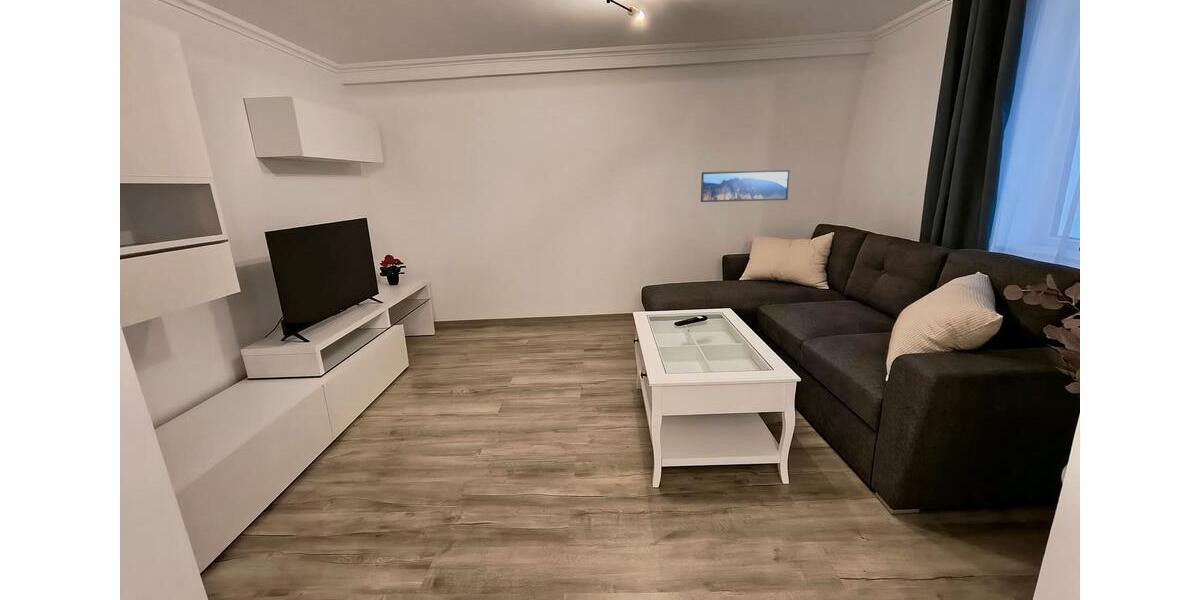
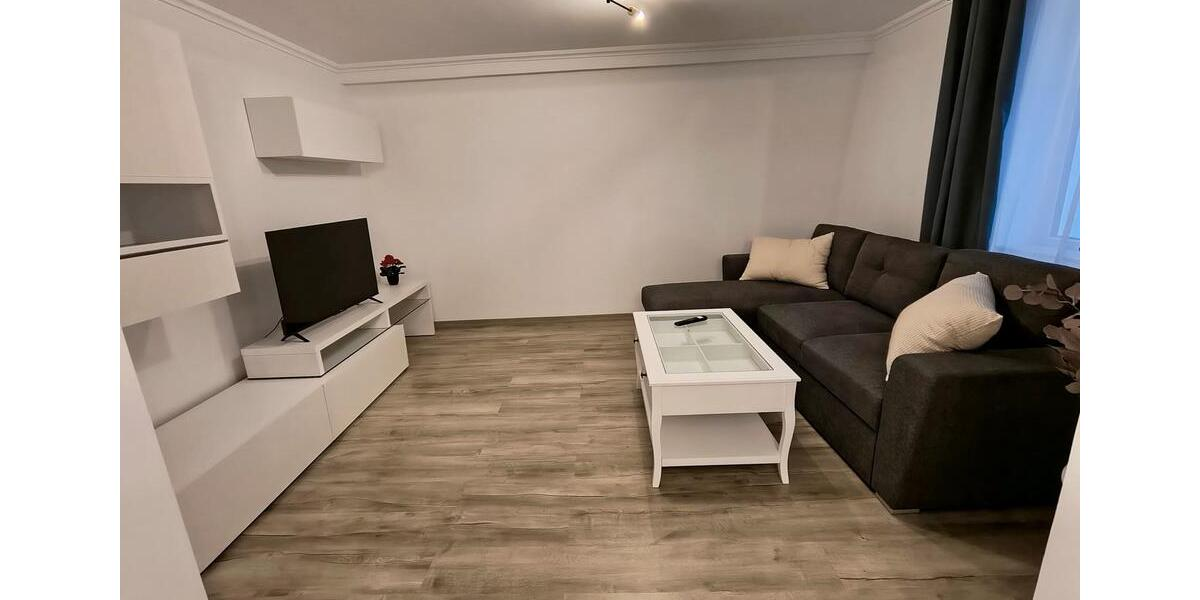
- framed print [700,169,791,203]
